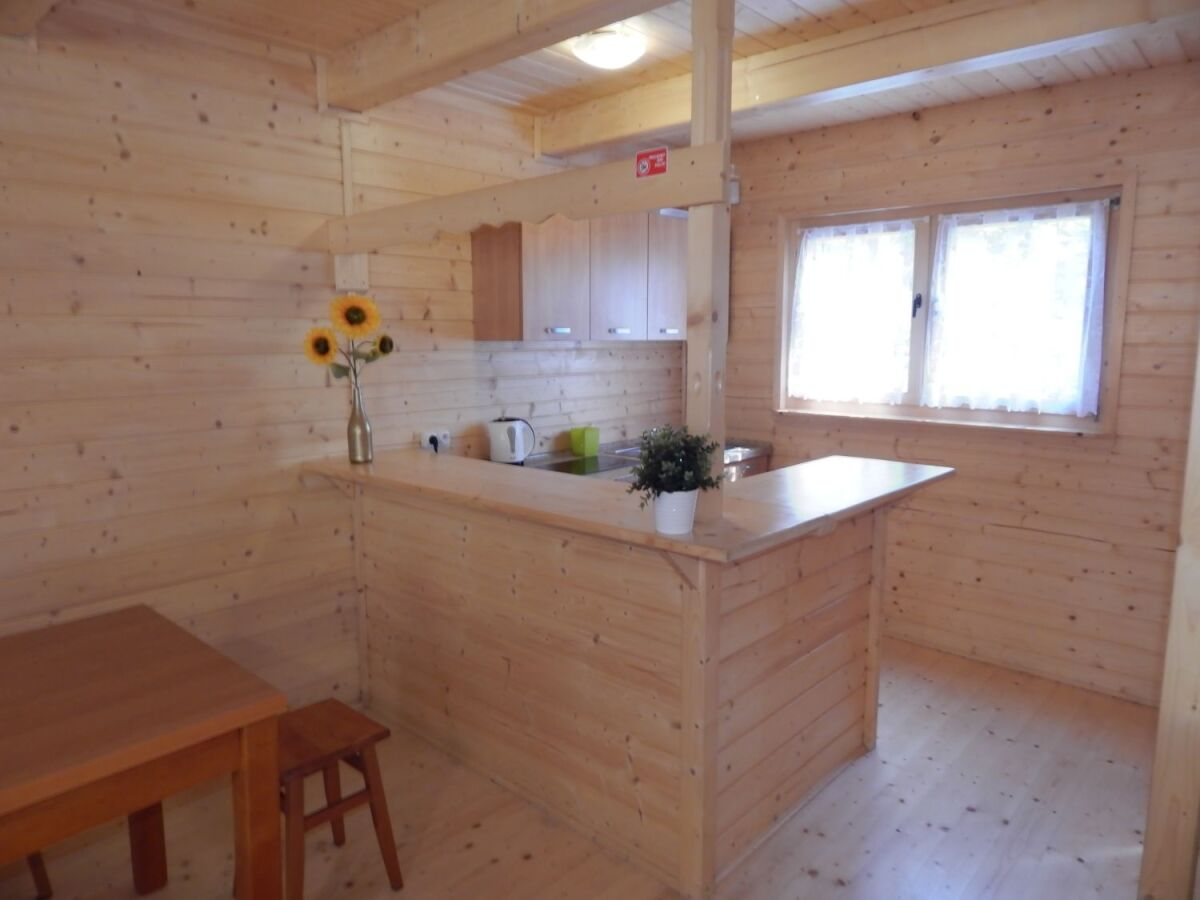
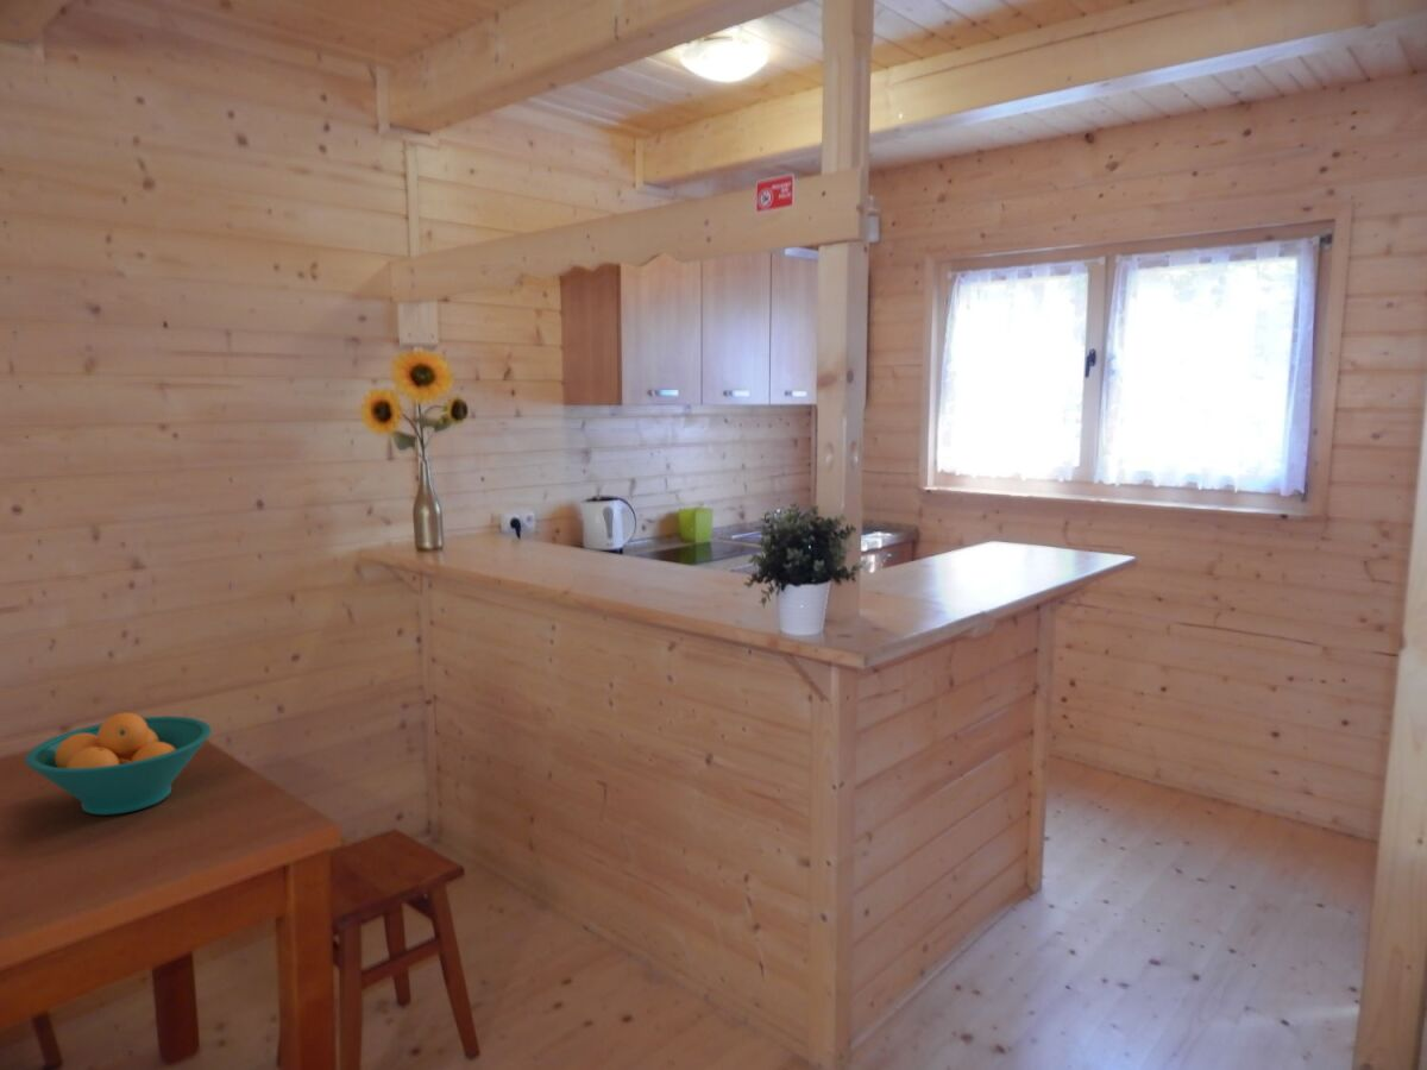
+ fruit bowl [24,711,213,816]
